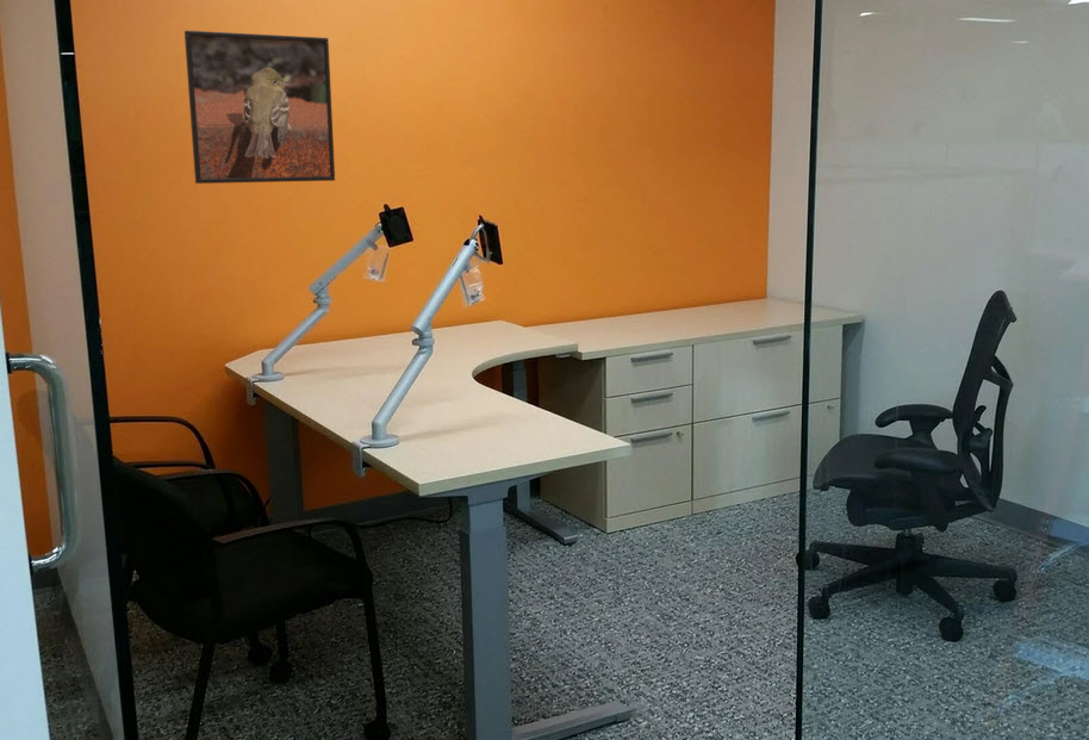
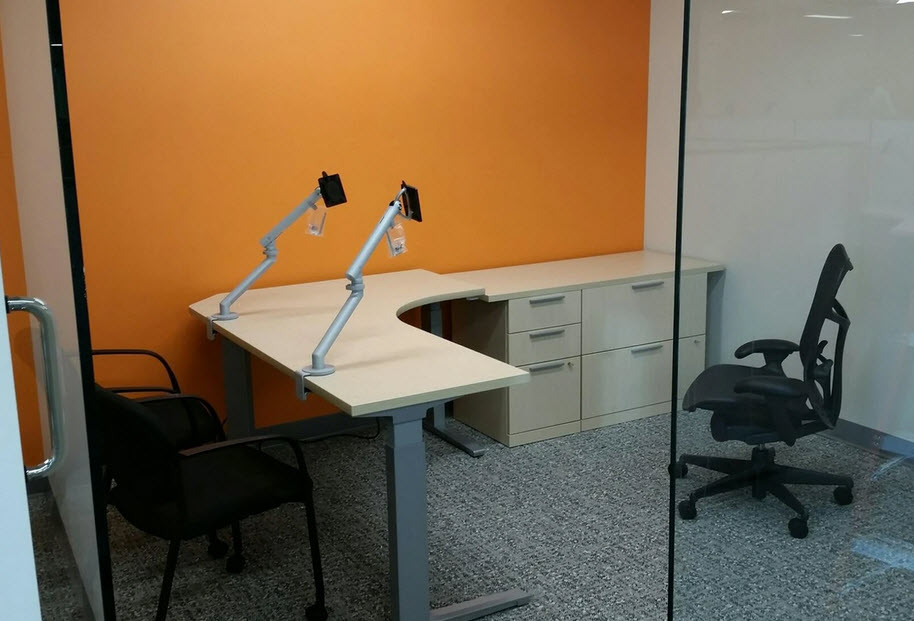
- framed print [183,30,336,185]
